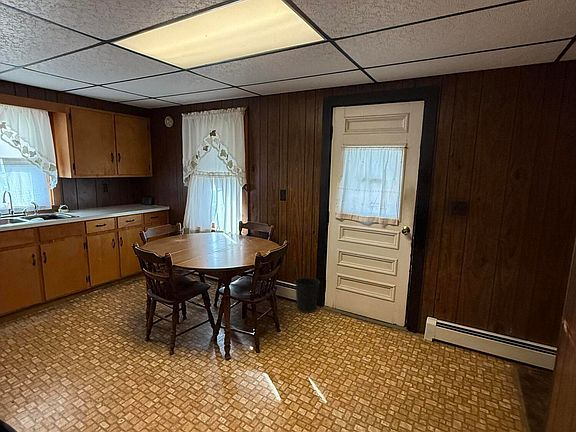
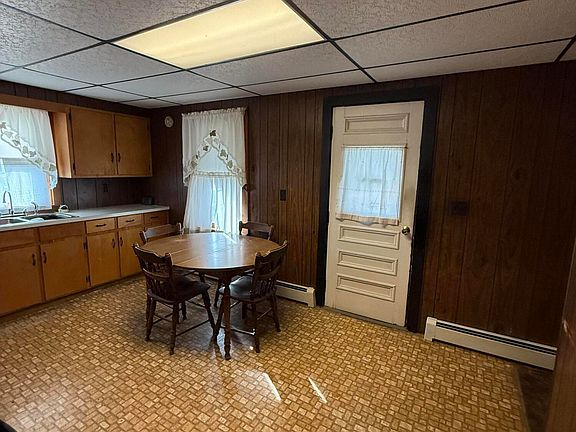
- wastebasket [294,276,321,314]
